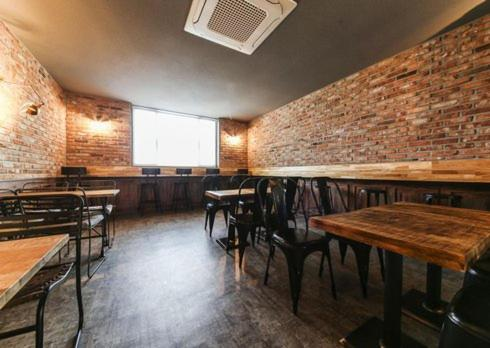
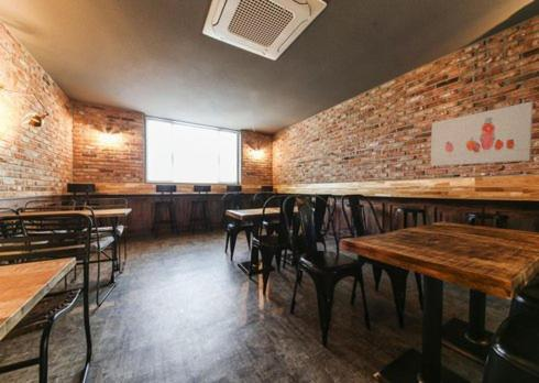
+ wall art [429,100,534,167]
